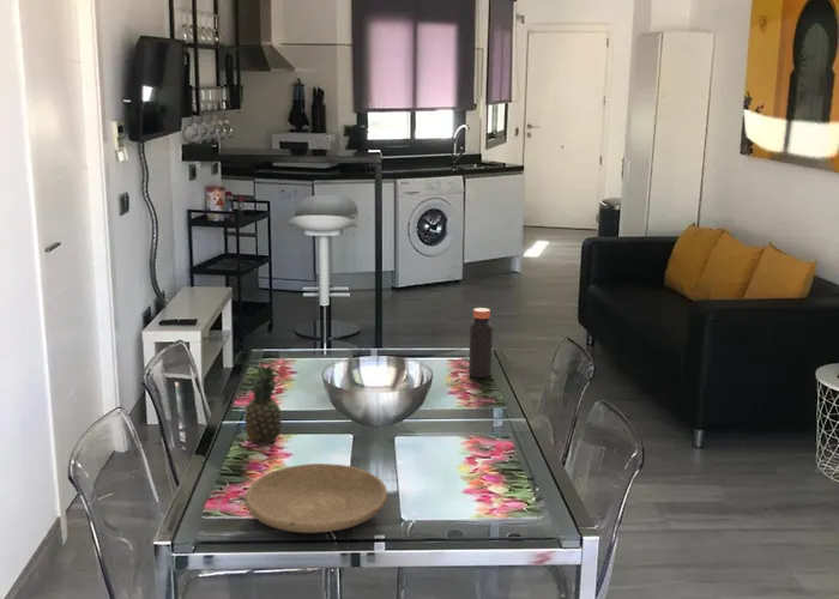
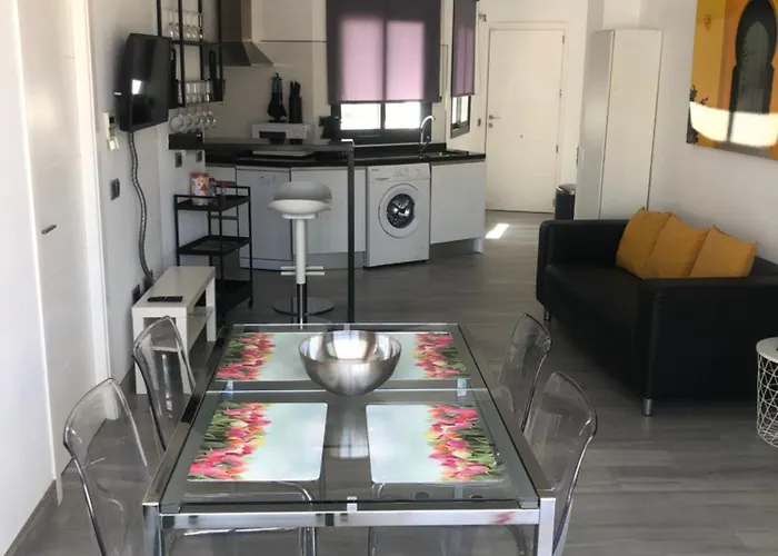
- fruit [243,362,283,447]
- bottle [467,307,494,379]
- plate [245,462,388,534]
